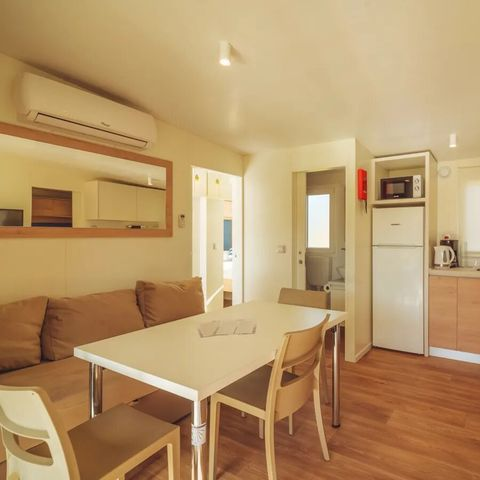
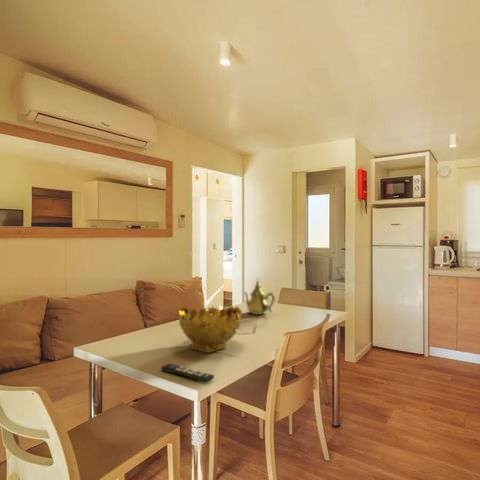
+ teapot [243,277,276,316]
+ remote control [160,363,215,383]
+ decorative bowl [177,304,243,354]
